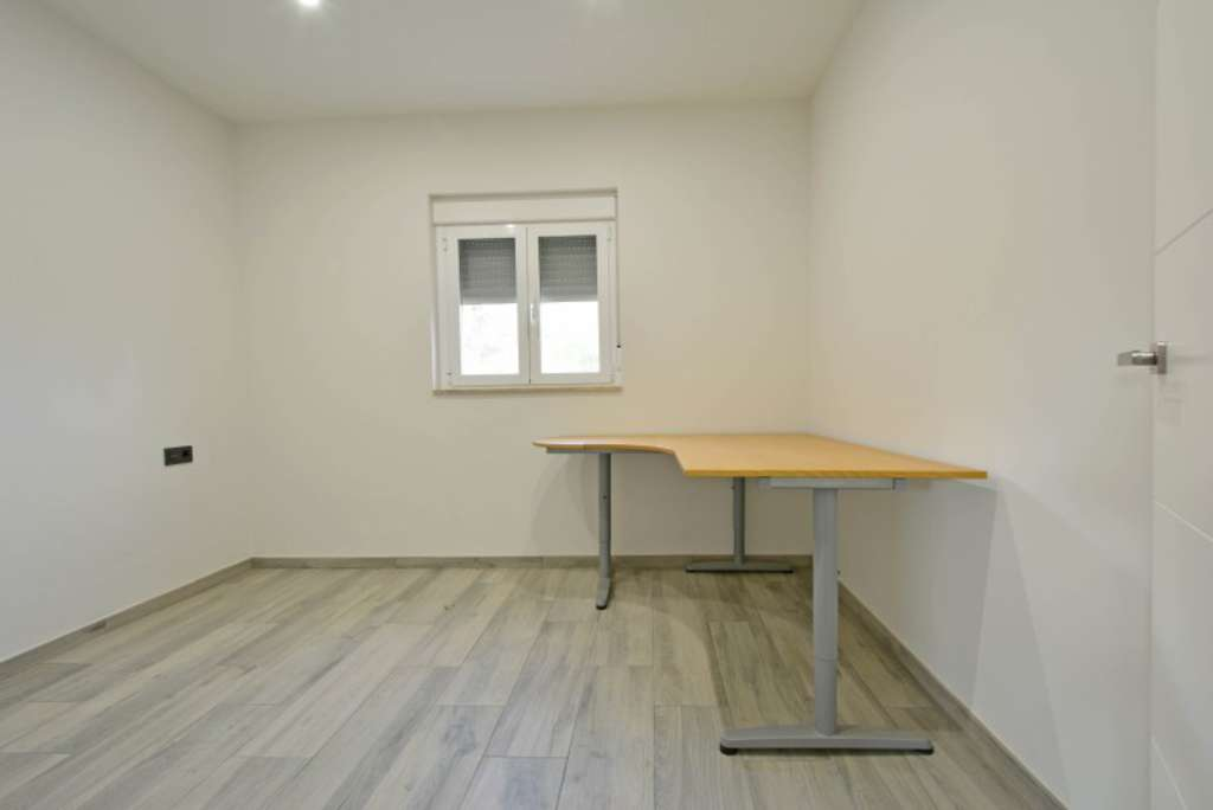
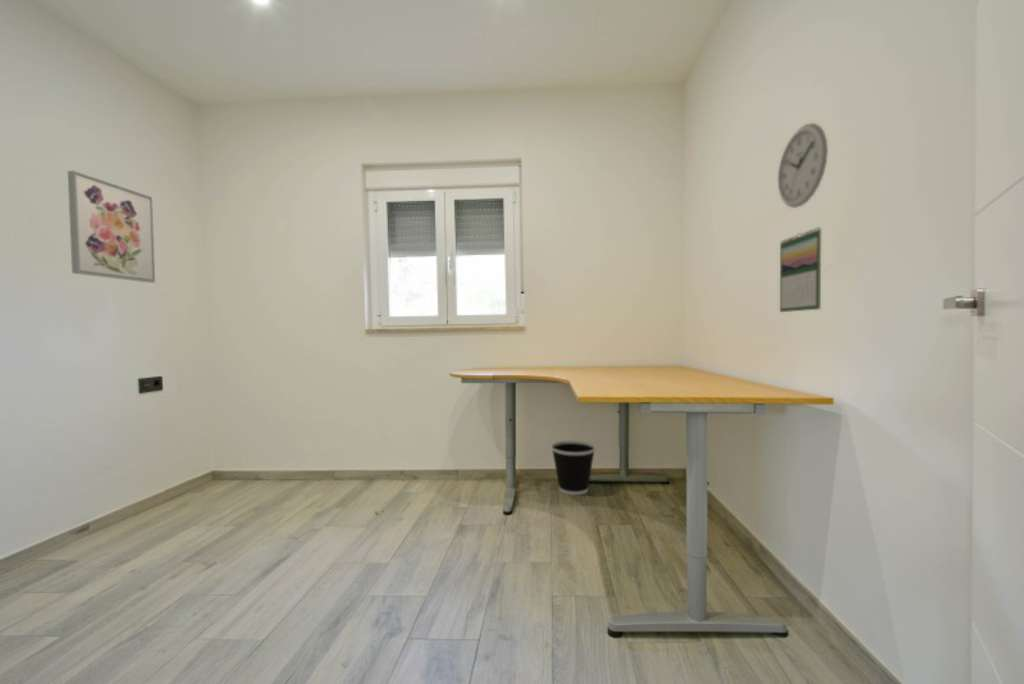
+ calendar [779,226,822,313]
+ wall art [67,170,156,284]
+ wall clock [777,122,829,209]
+ wastebasket [550,440,597,496]
